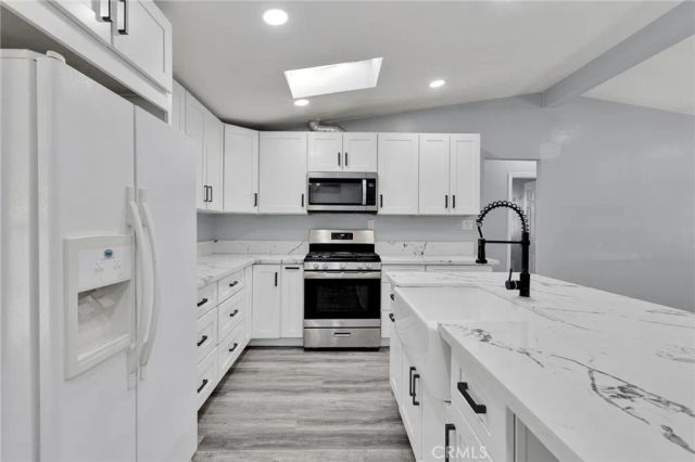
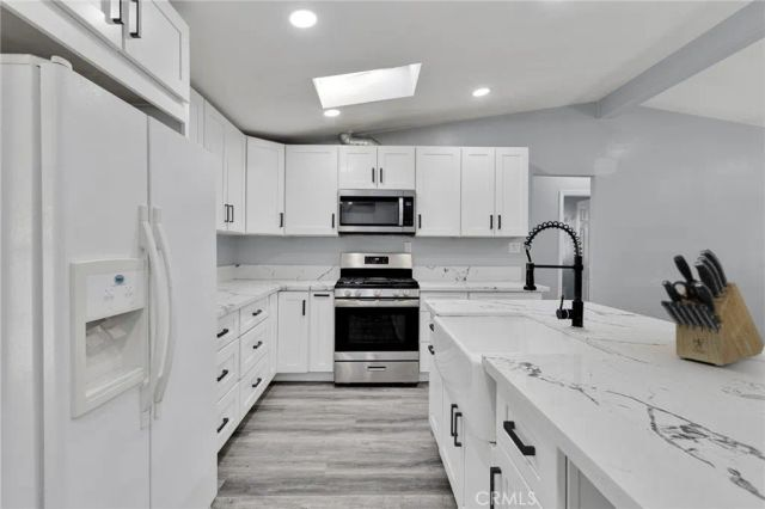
+ knife block [660,247,765,367]
